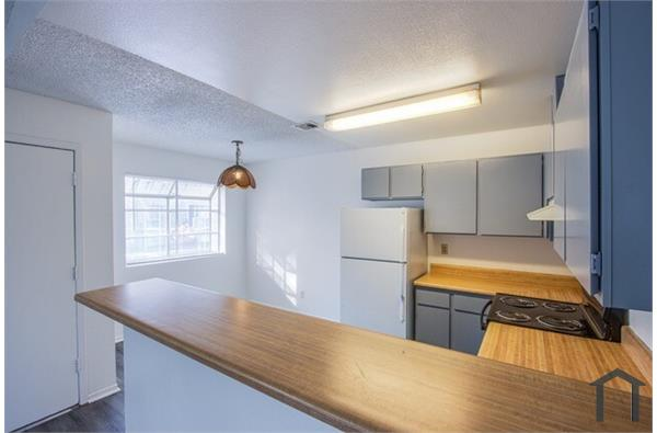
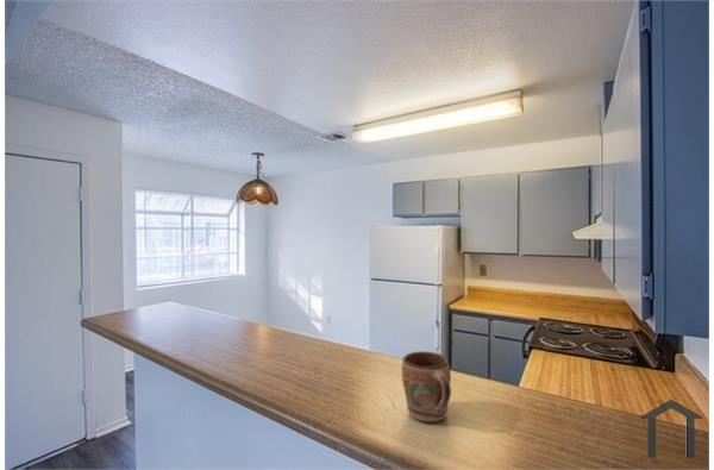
+ mug [401,351,452,422]
